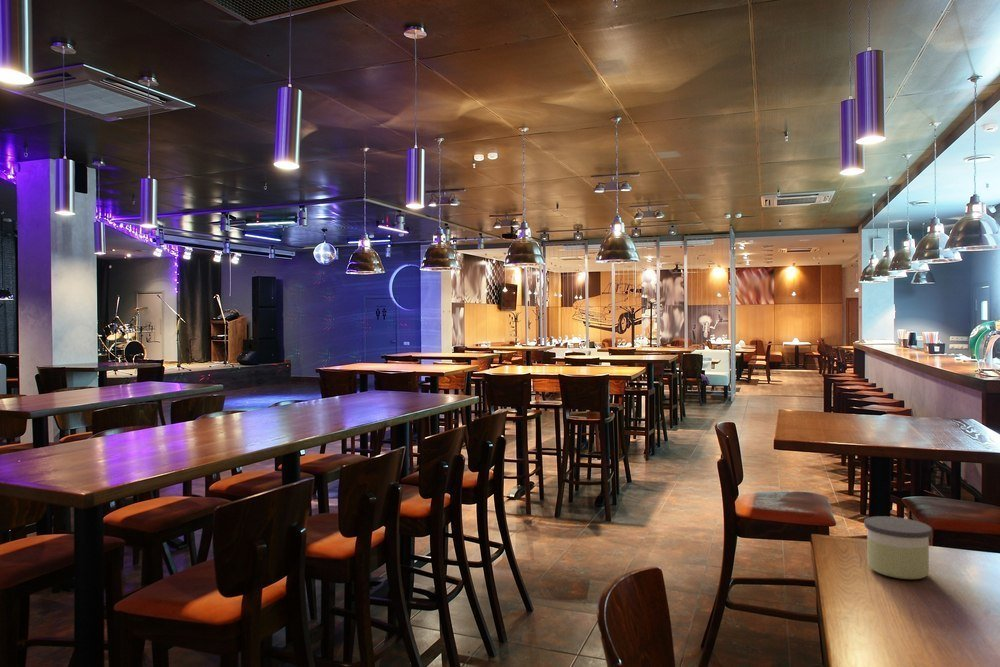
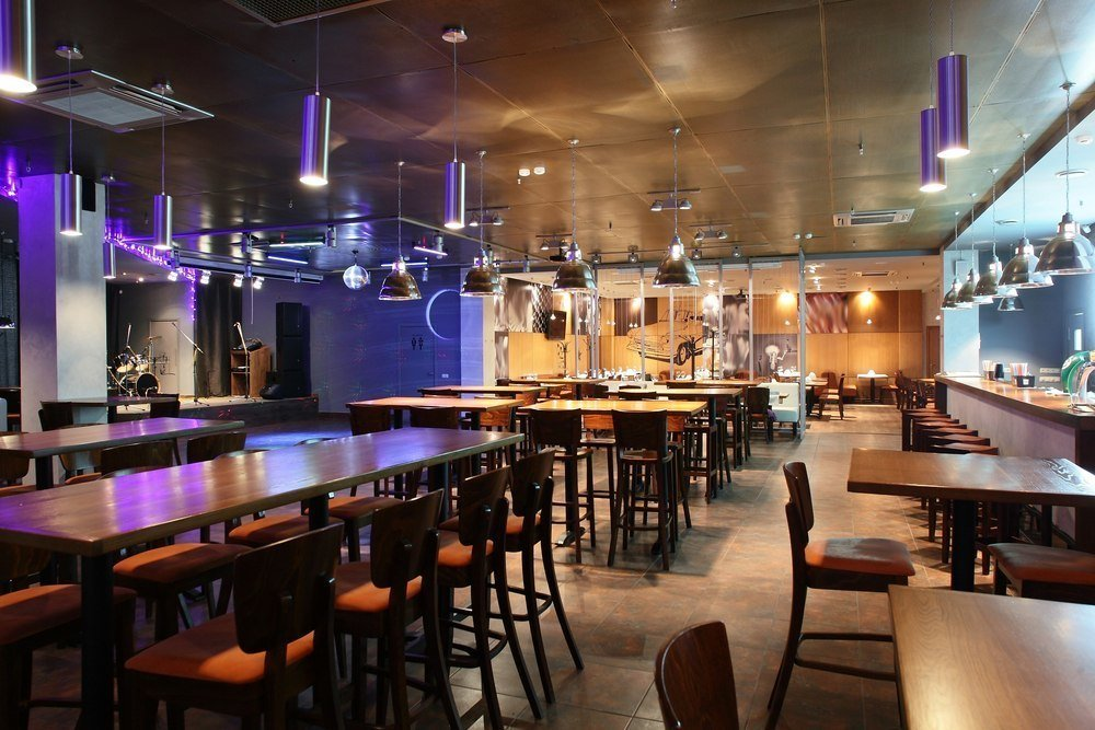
- candle [863,515,933,580]
